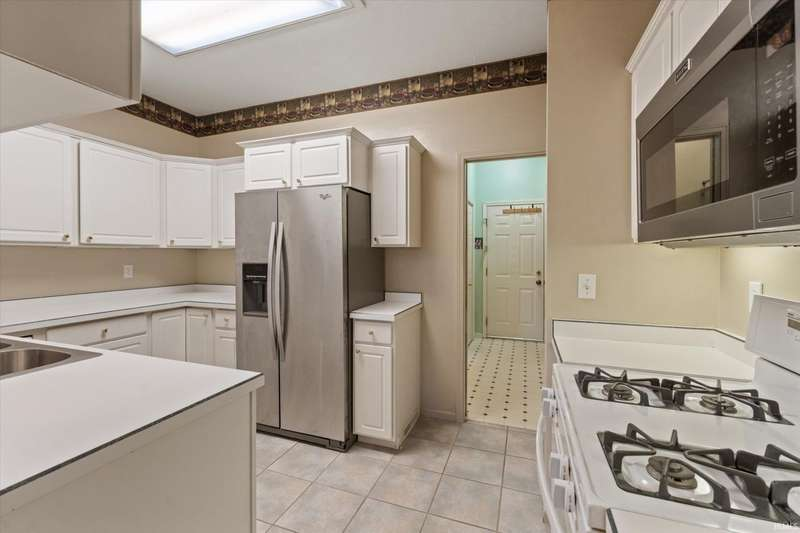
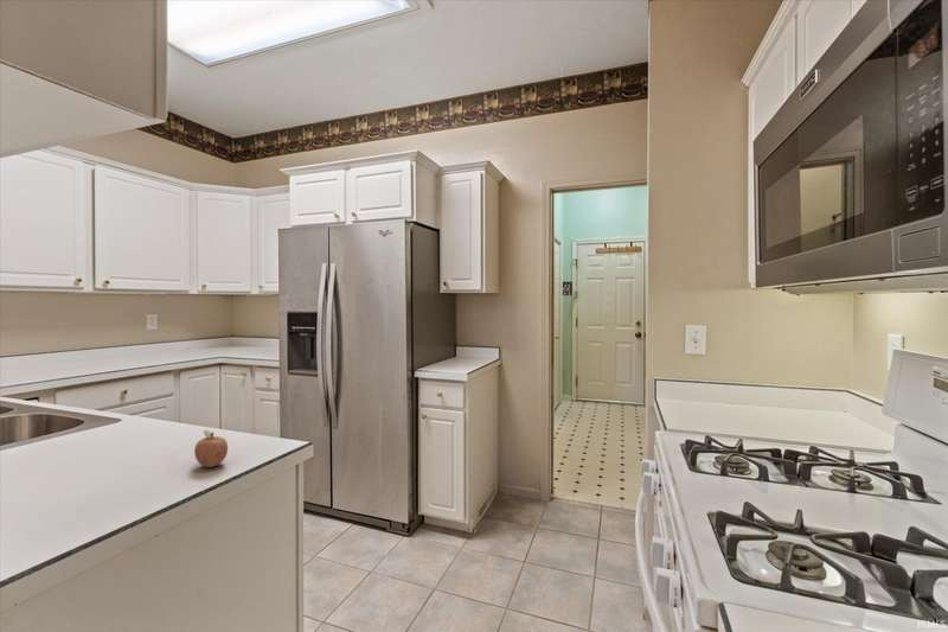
+ fruit [193,428,229,468]
